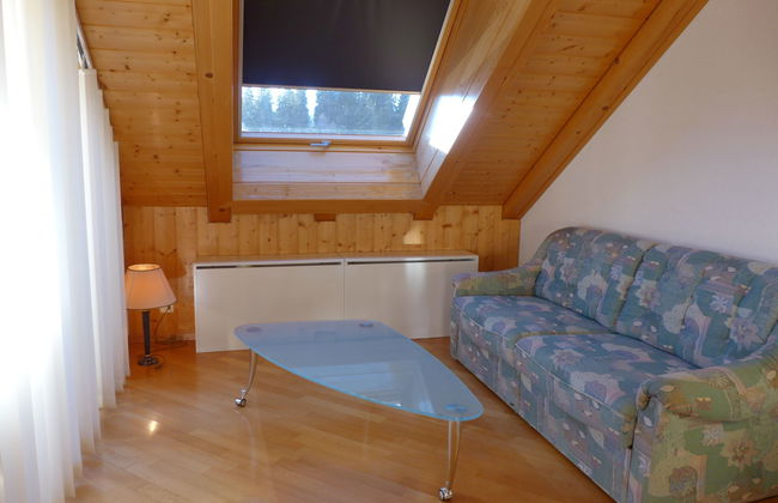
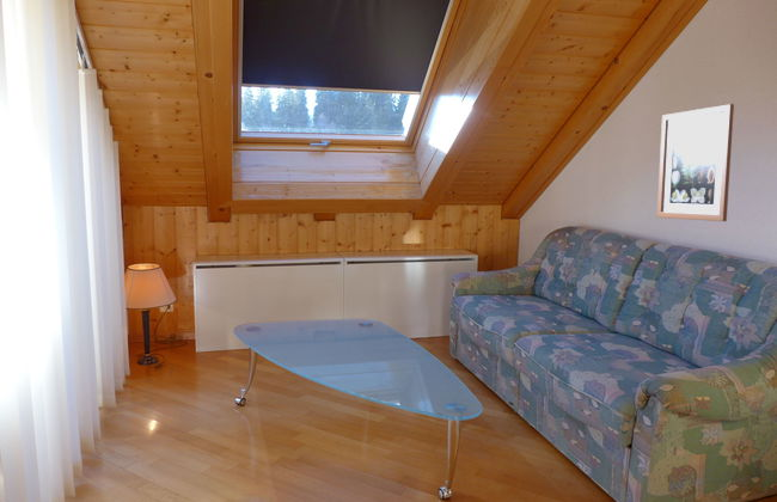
+ wall art [656,103,735,222]
